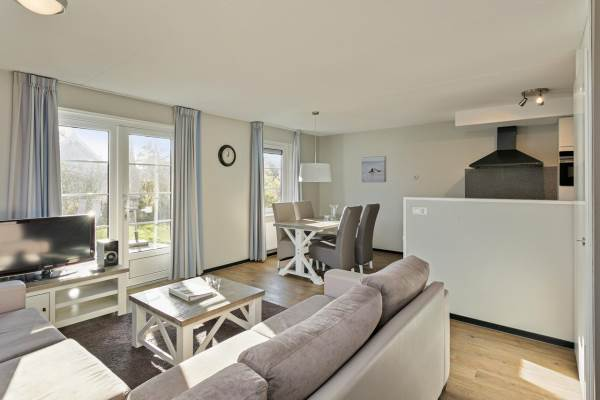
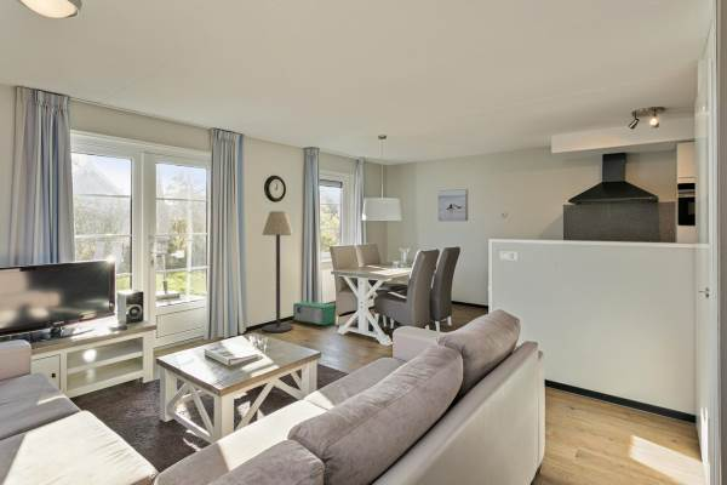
+ storage bin [292,301,337,327]
+ floor lamp [261,210,294,333]
